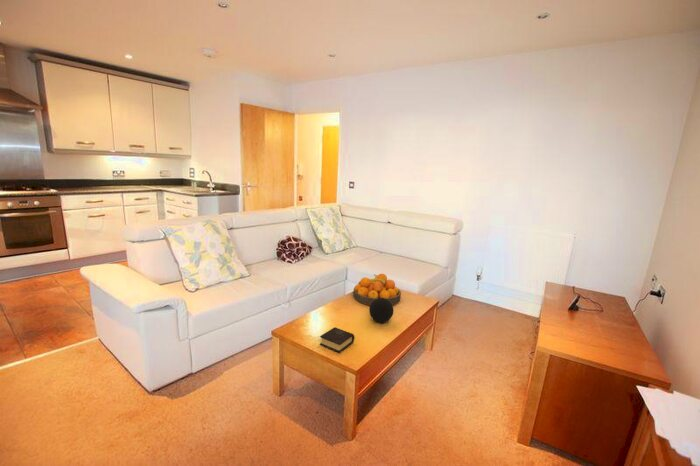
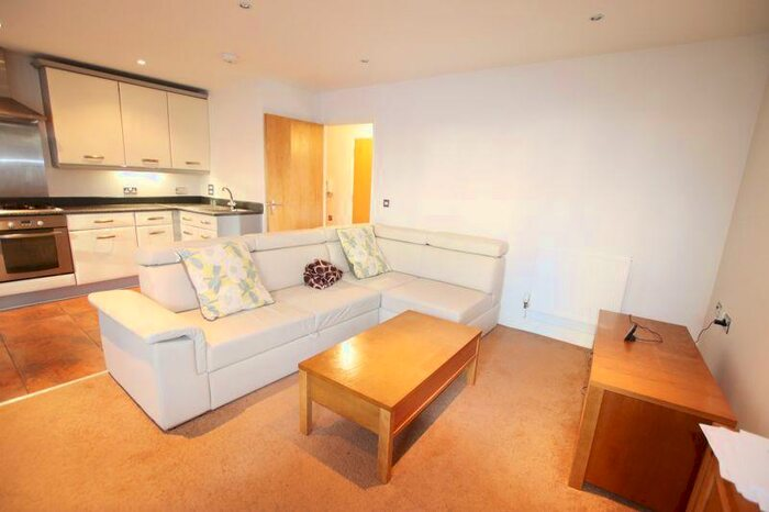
- book [319,326,355,354]
- decorative ball [368,298,395,323]
- fruit bowl [352,273,402,306]
